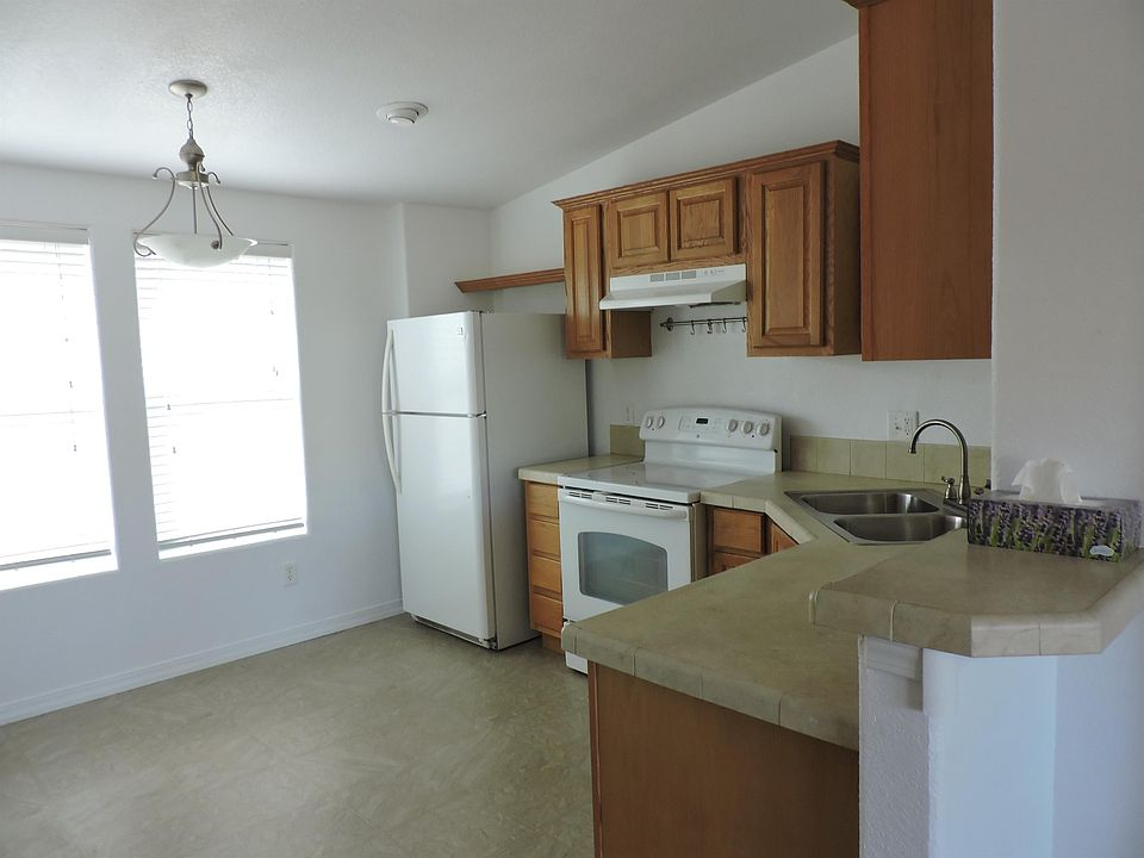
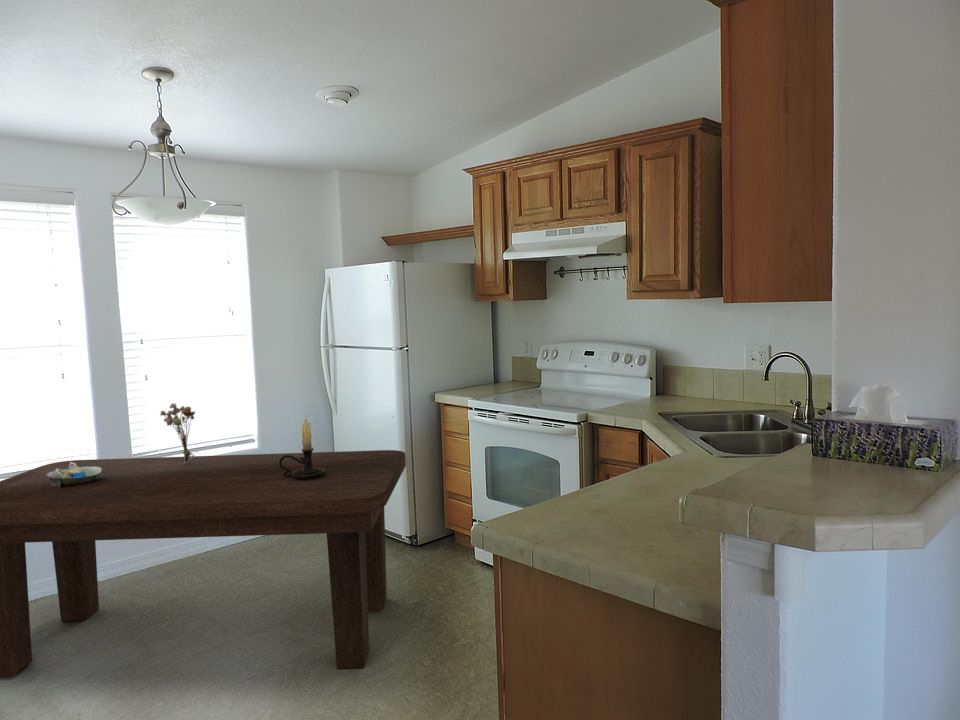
+ bouquet [159,402,196,463]
+ decorative bowl [46,462,104,488]
+ dining table [0,449,407,679]
+ candle holder [279,412,326,480]
